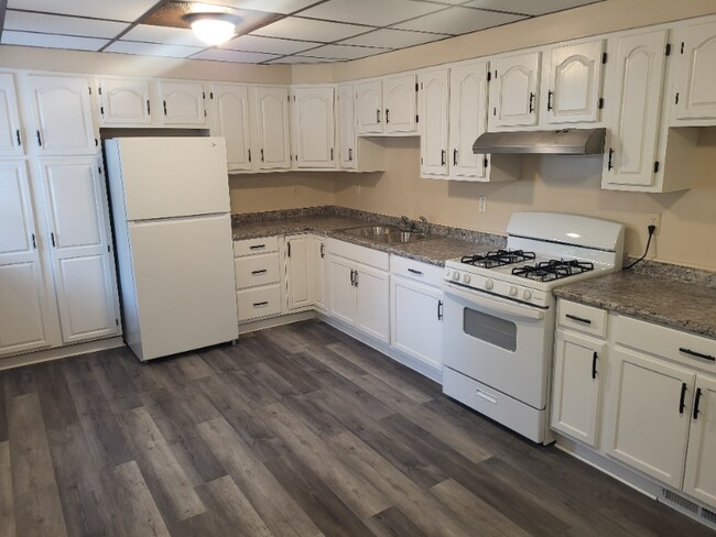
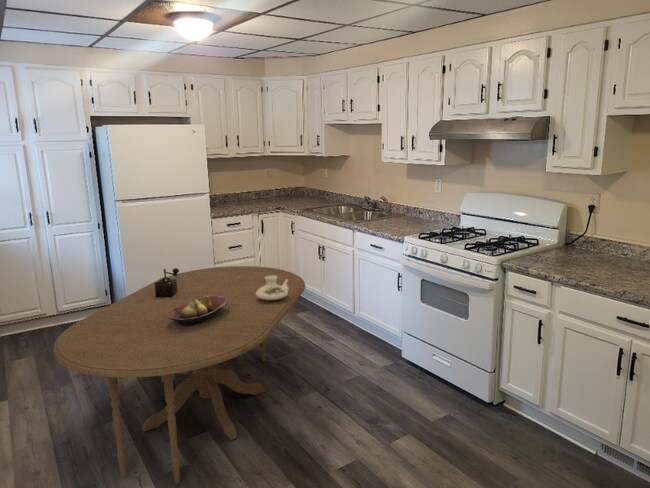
+ dining table [52,265,306,484]
+ fruit bowl [167,296,228,326]
+ pitcher [256,275,289,302]
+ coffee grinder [154,267,180,297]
